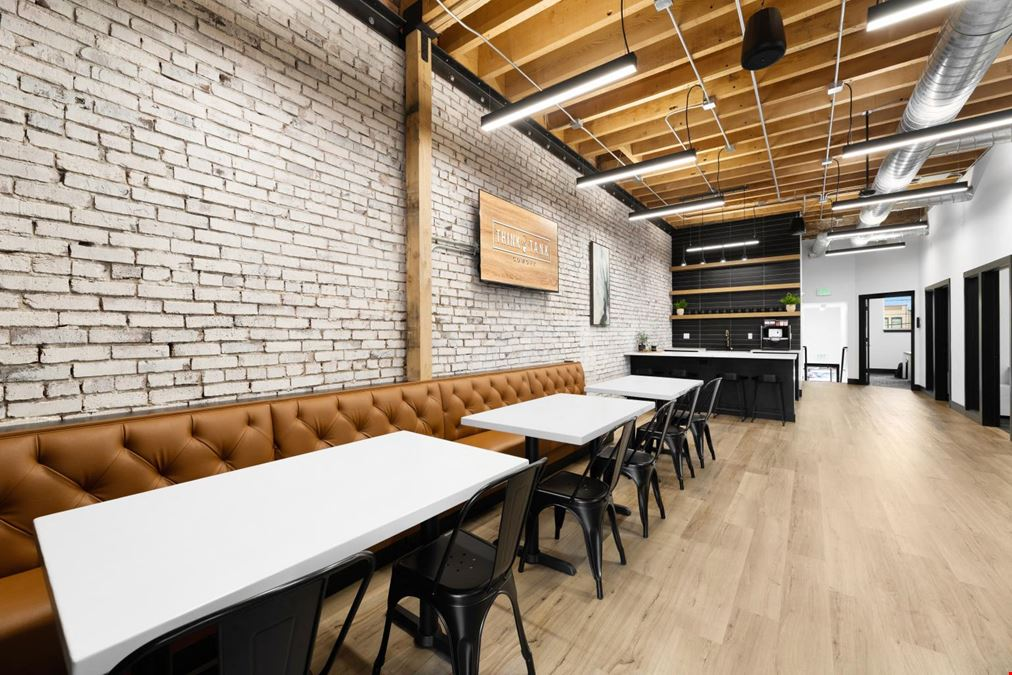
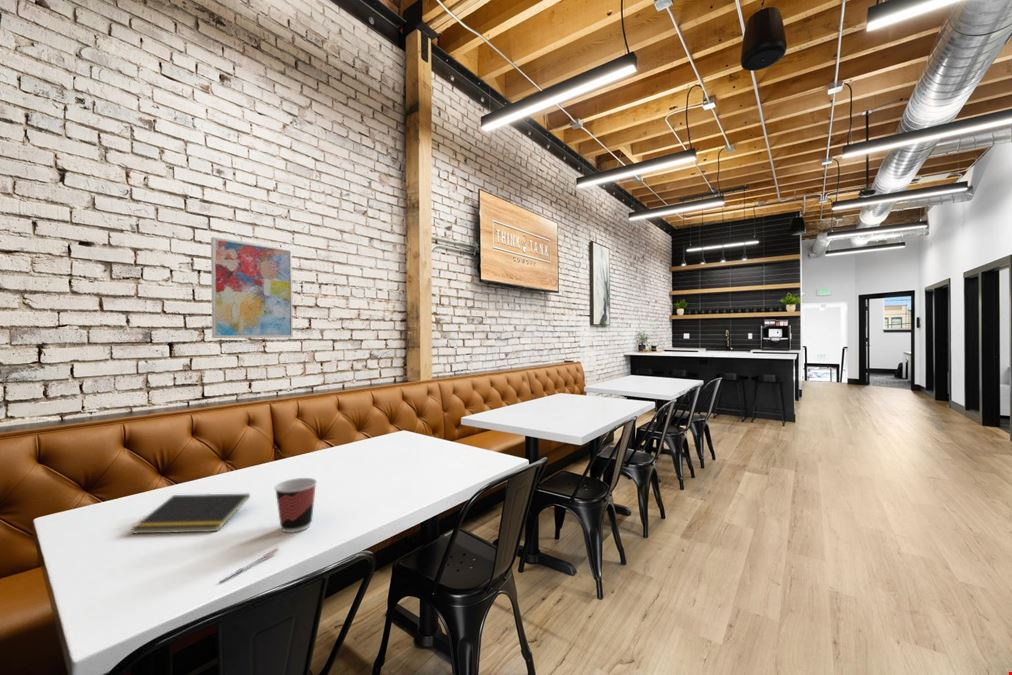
+ pen [219,547,279,584]
+ notepad [130,493,251,534]
+ wall art [210,236,294,339]
+ cup [274,477,318,534]
